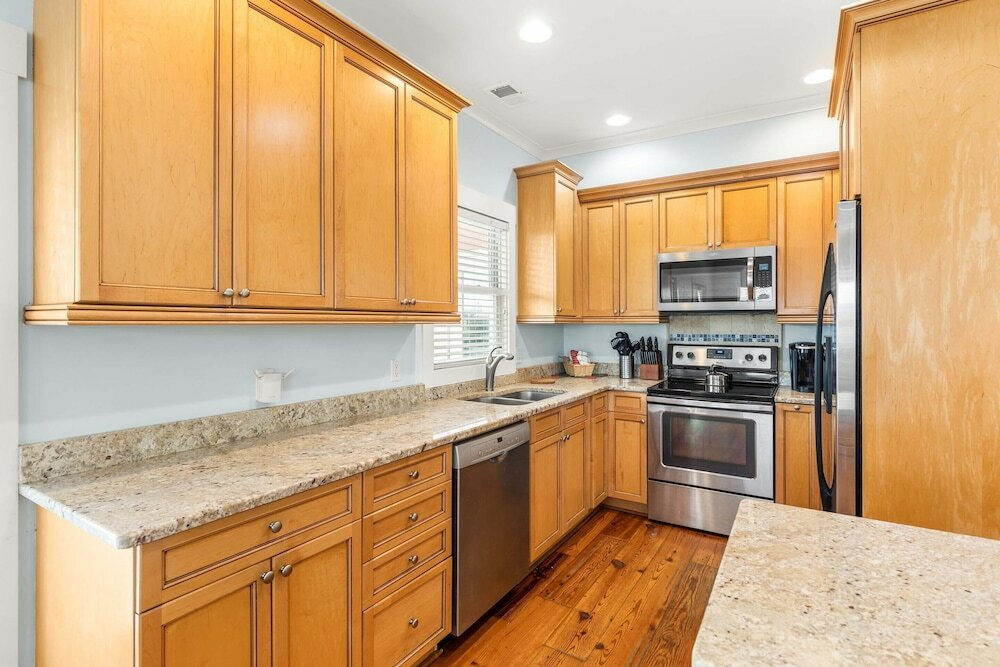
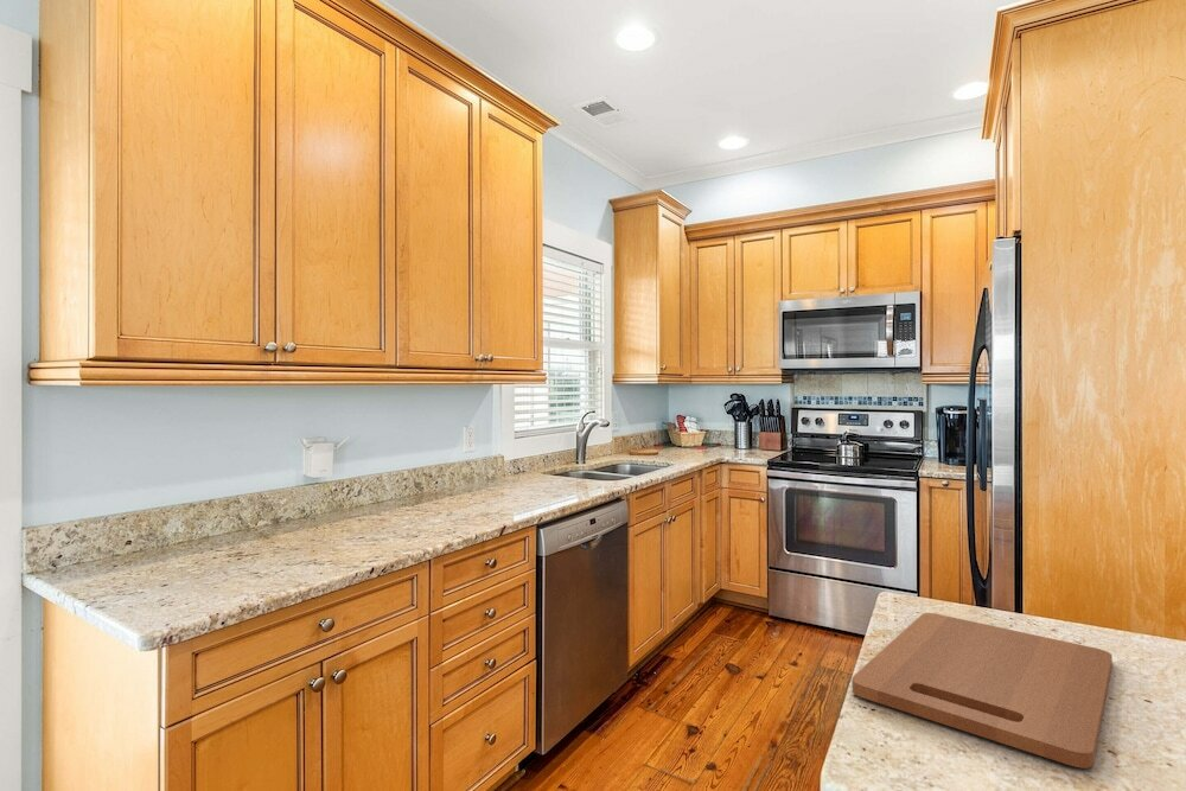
+ cutting board [850,612,1114,770]
